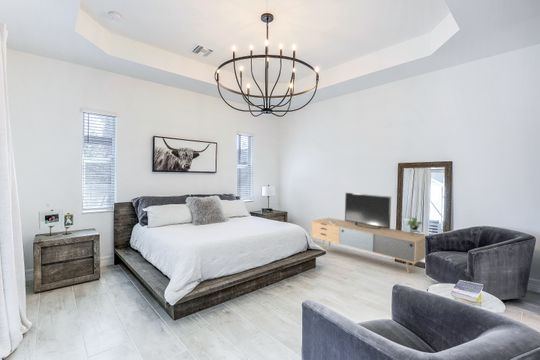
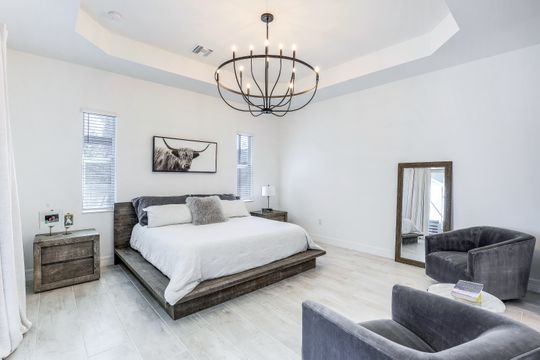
- media console [310,192,428,274]
